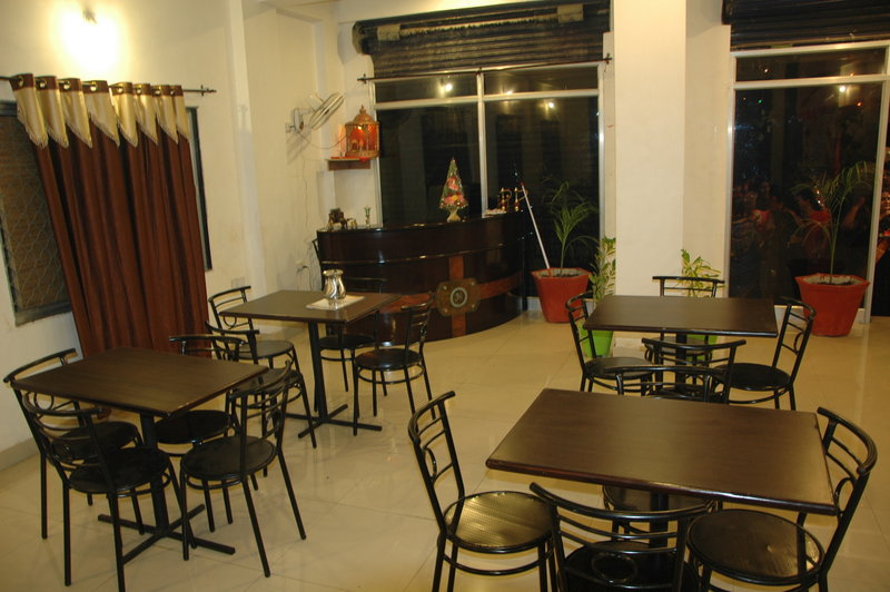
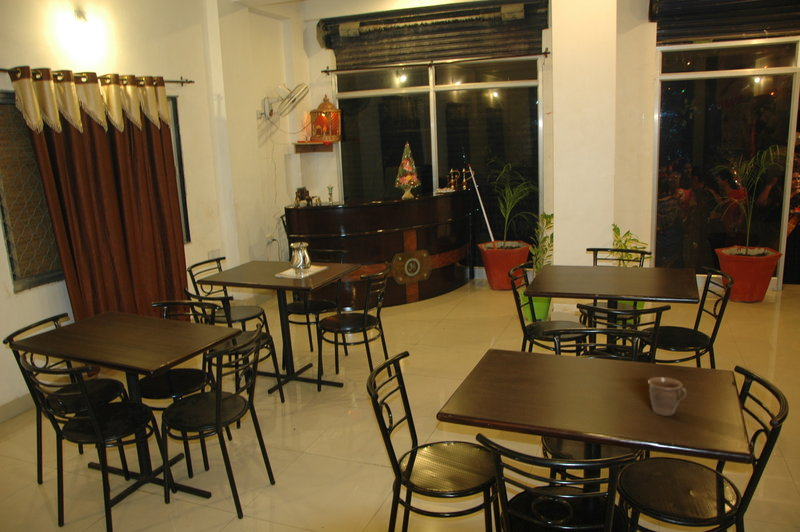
+ mug [647,376,688,417]
